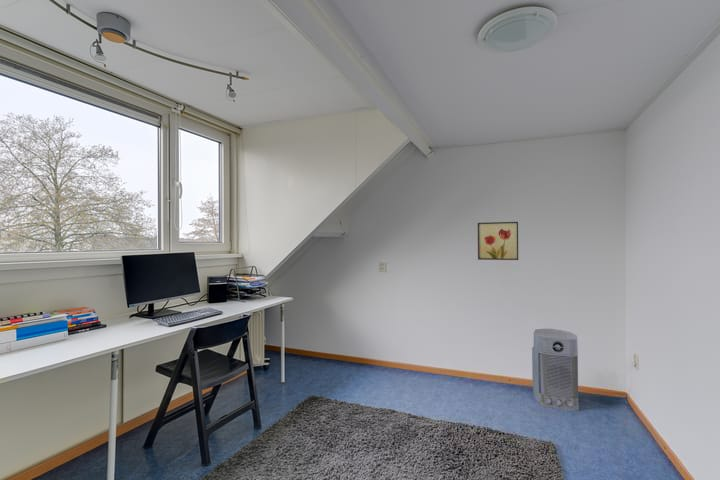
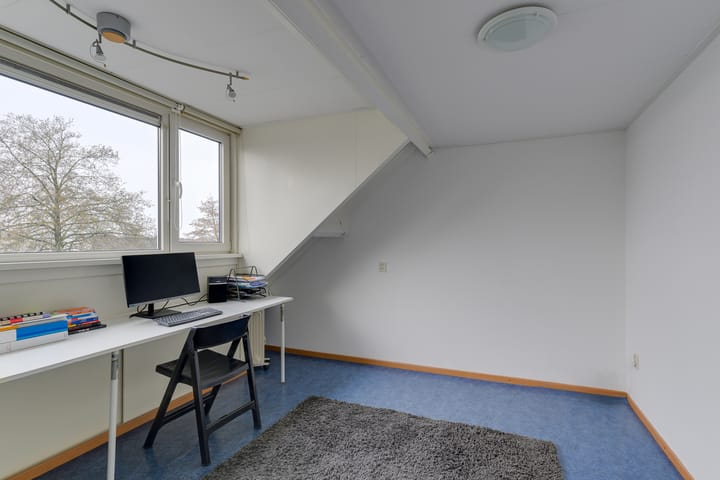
- wall art [477,221,519,261]
- air purifier [531,328,580,412]
